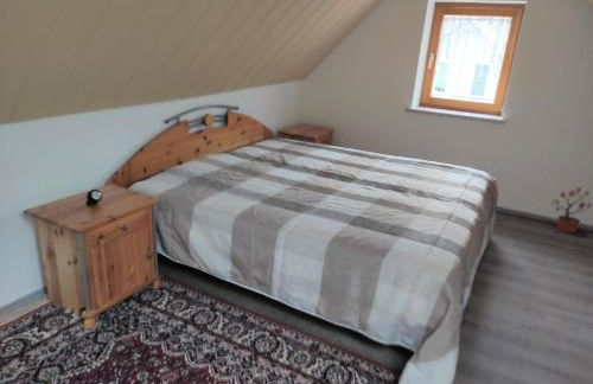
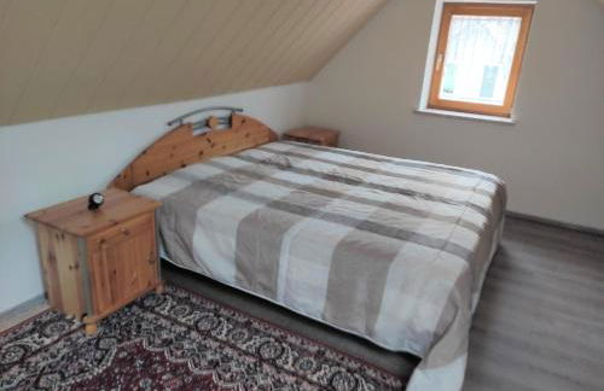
- potted plant [550,186,592,233]
